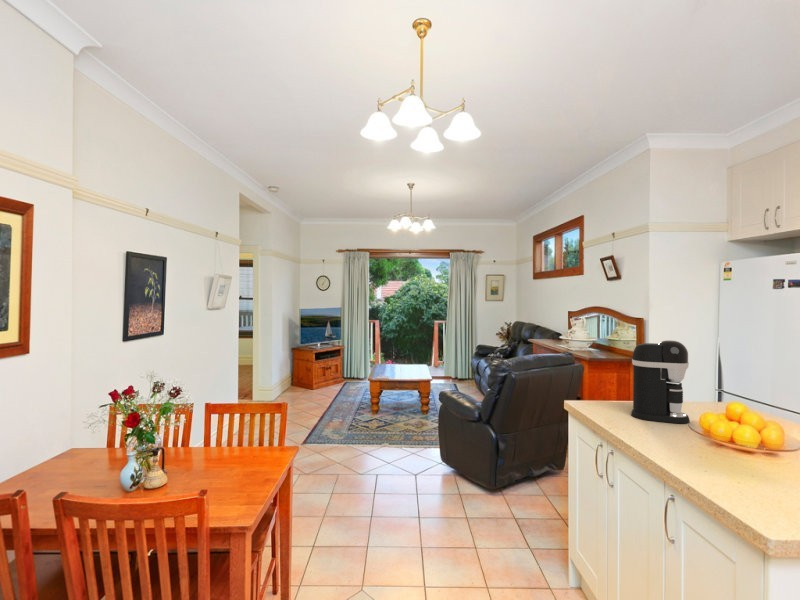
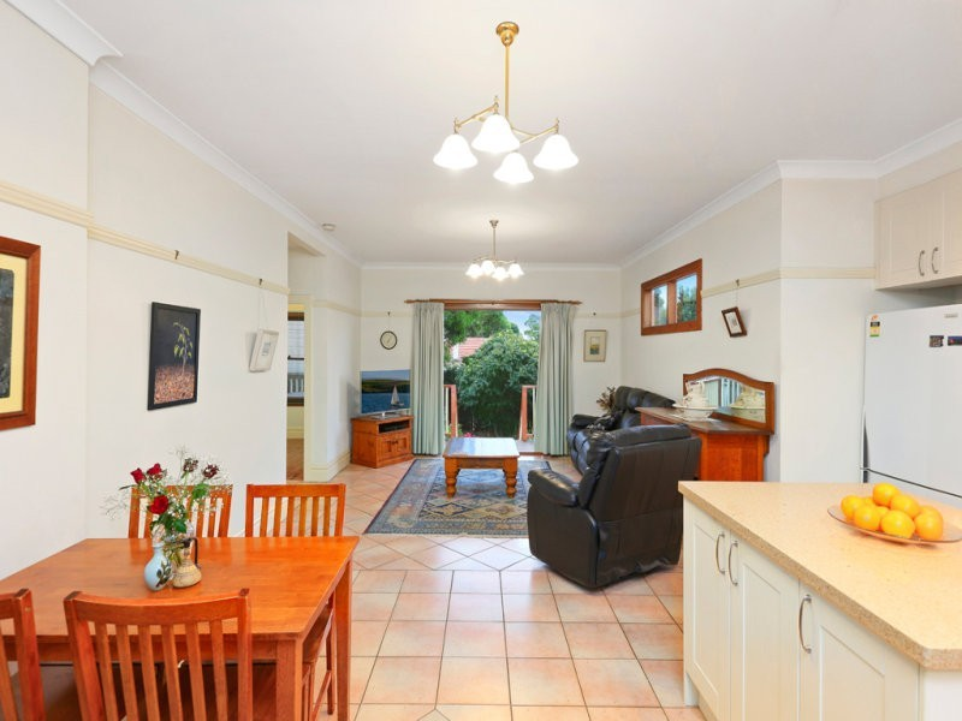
- coffee maker [630,339,691,424]
